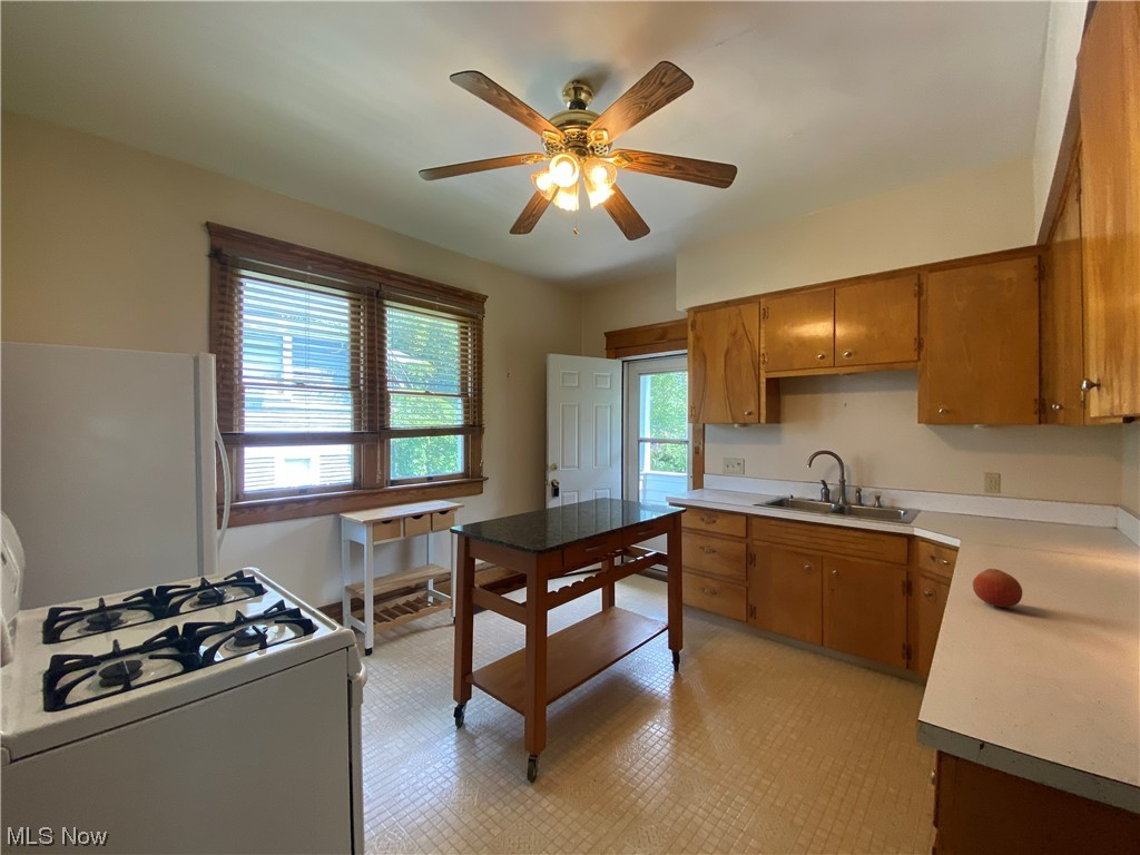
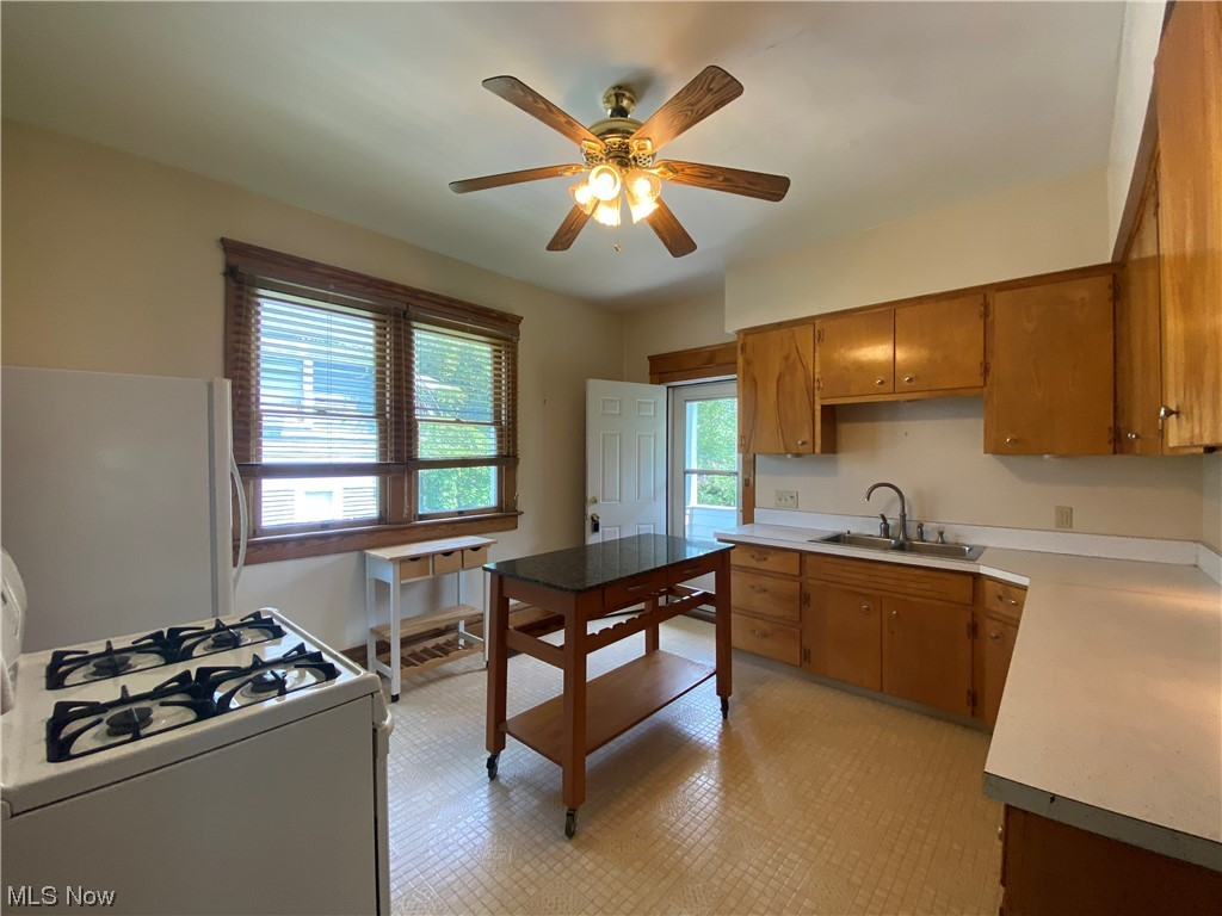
- fruit [972,568,1023,608]
